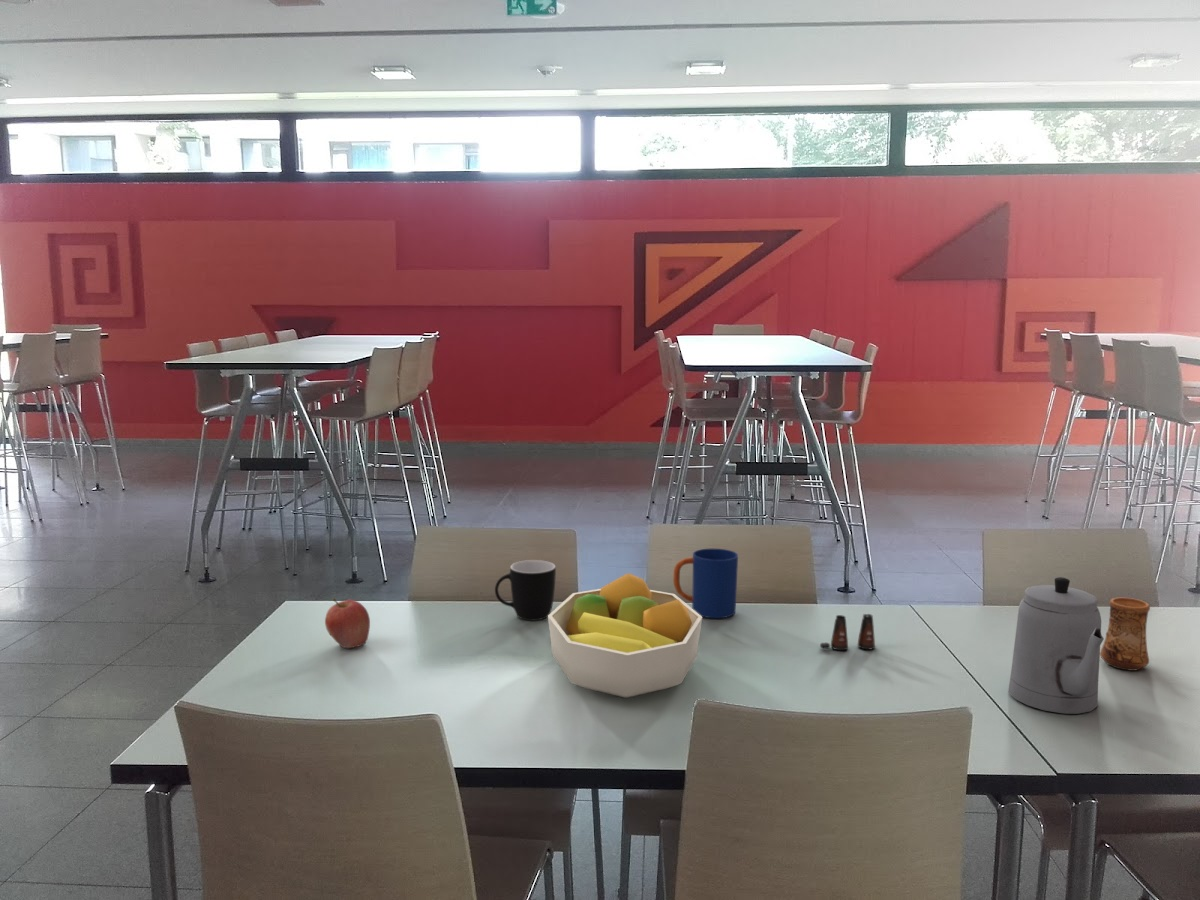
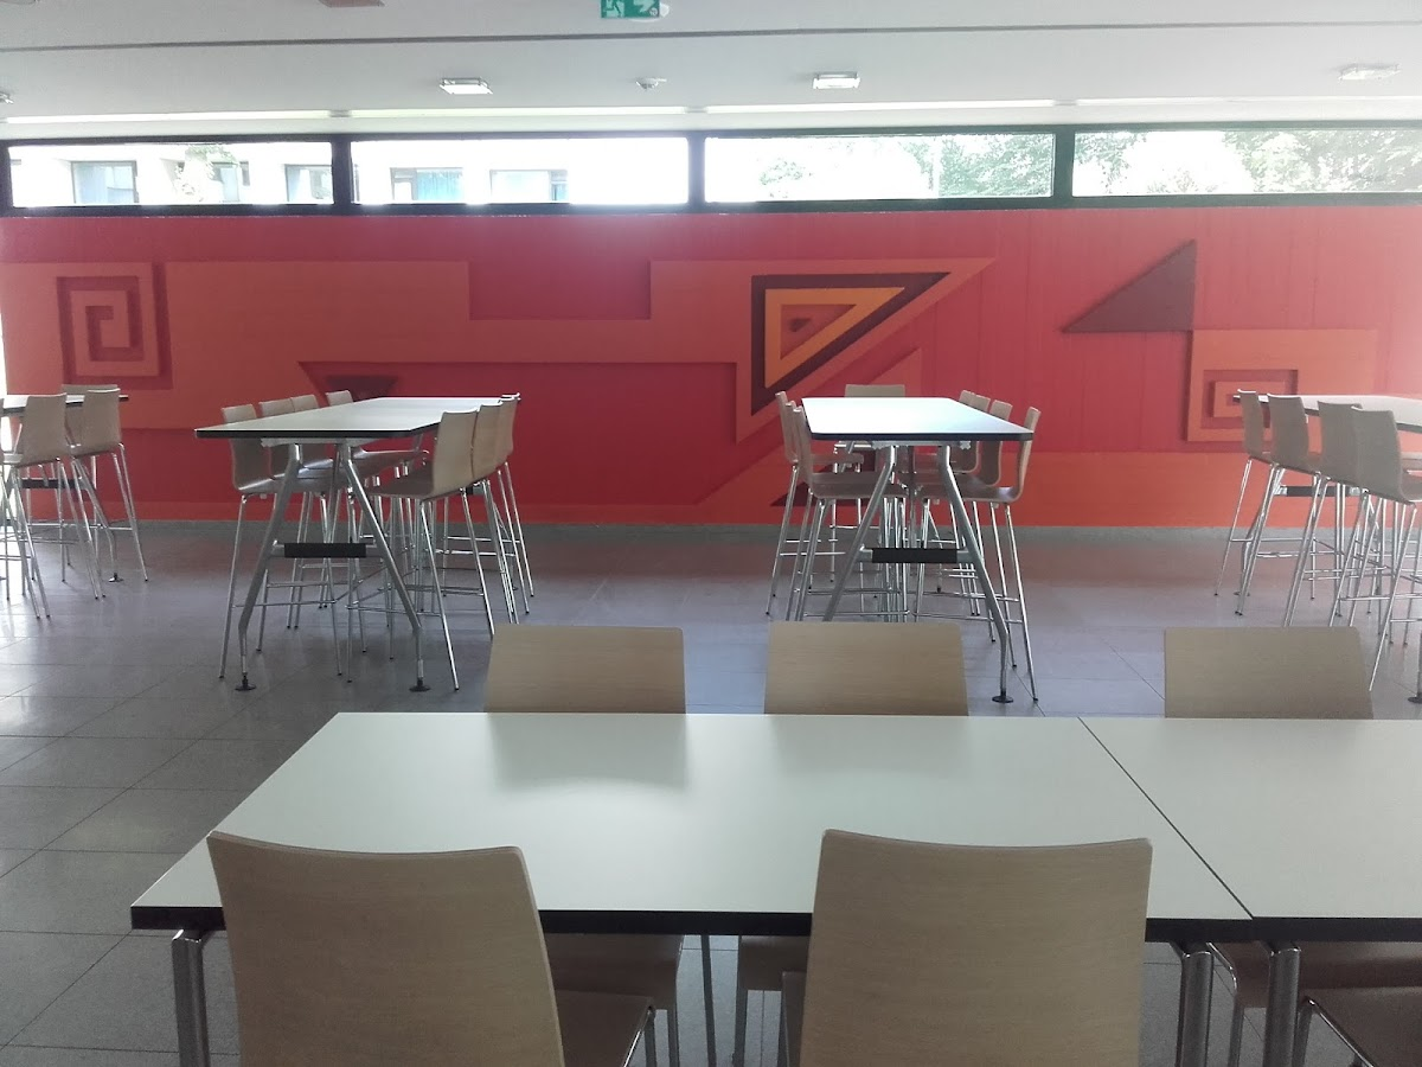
- fruit [324,597,371,649]
- mug [672,548,739,619]
- cup [1100,597,1151,672]
- mug [494,559,557,621]
- fruit bowl [547,572,703,699]
- teapot [1007,576,1105,715]
- salt shaker [819,613,876,651]
